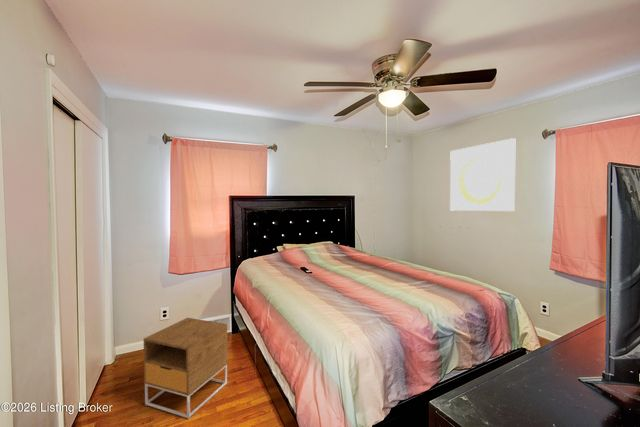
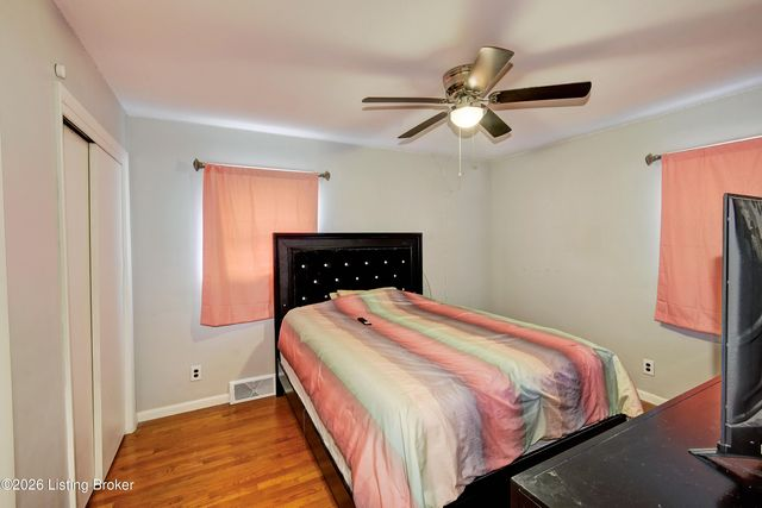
- nightstand [143,317,229,420]
- wall art [449,137,516,212]
